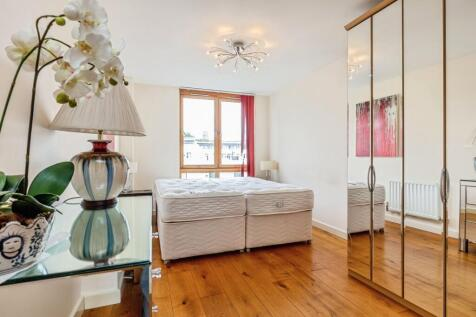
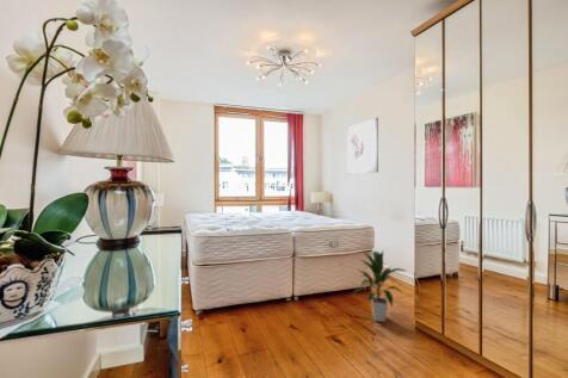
+ indoor plant [350,249,408,323]
+ wall art [346,117,379,175]
